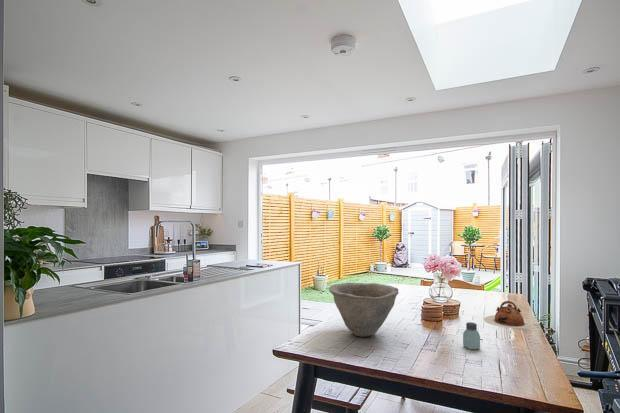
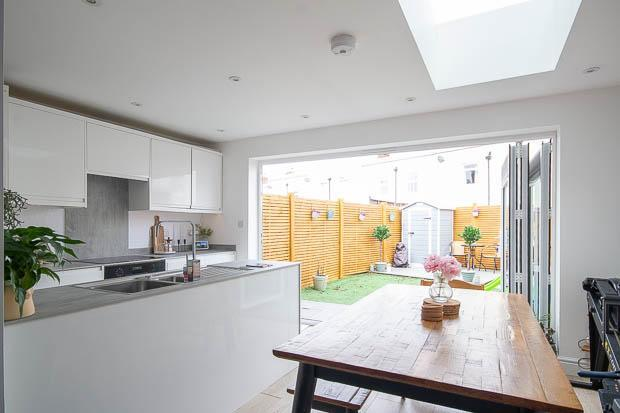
- saltshaker [462,321,481,351]
- bowl [328,282,400,338]
- teapot [483,300,539,330]
